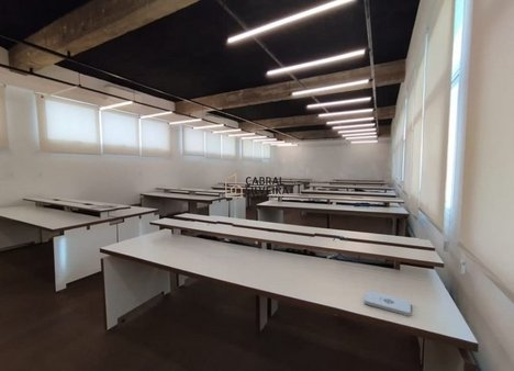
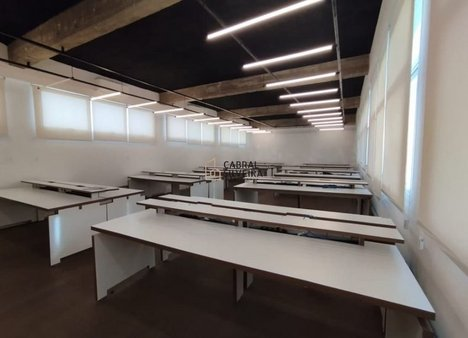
- notepad [364,290,412,317]
